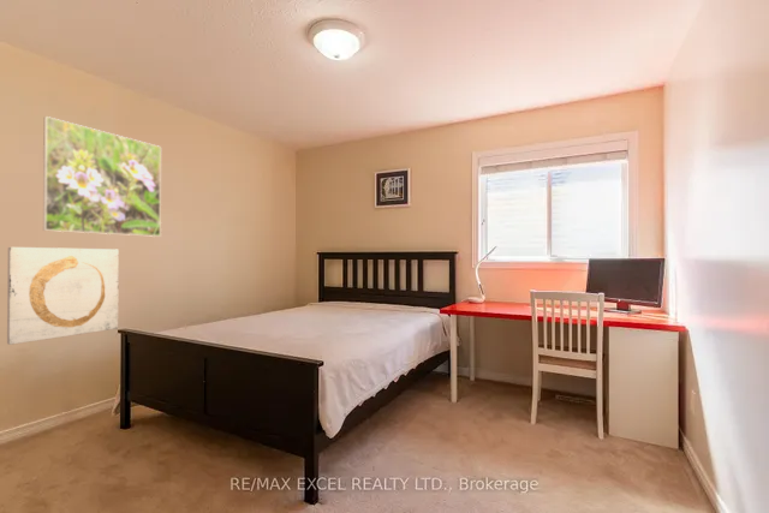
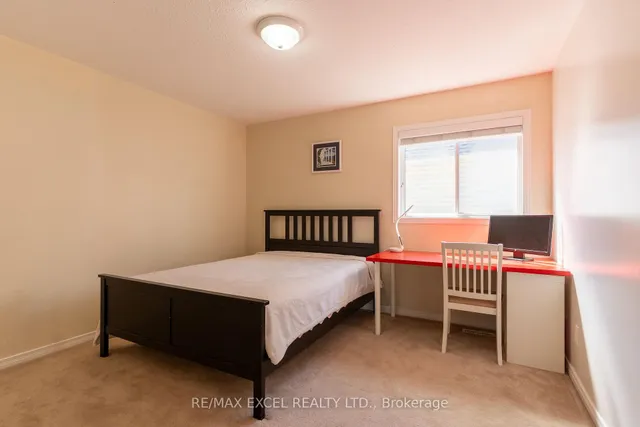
- wall art [6,246,120,346]
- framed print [42,115,162,238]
